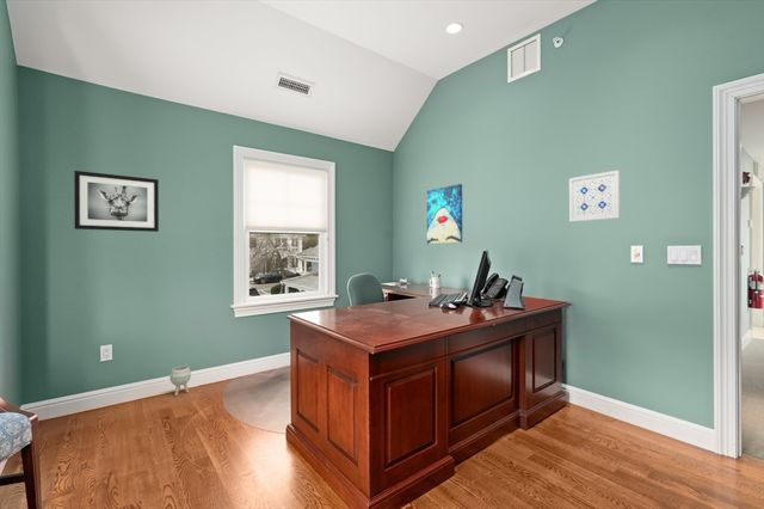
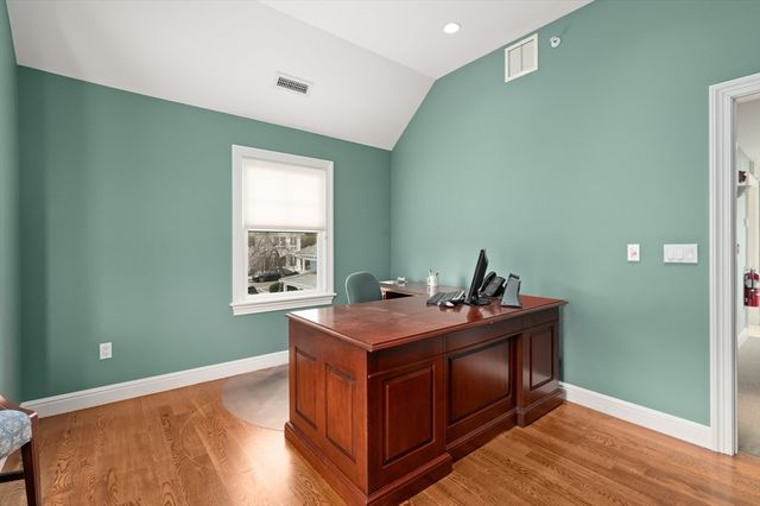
- wall art [426,183,463,245]
- wall art [568,170,621,222]
- wall art [73,170,160,233]
- planter [168,366,192,397]
